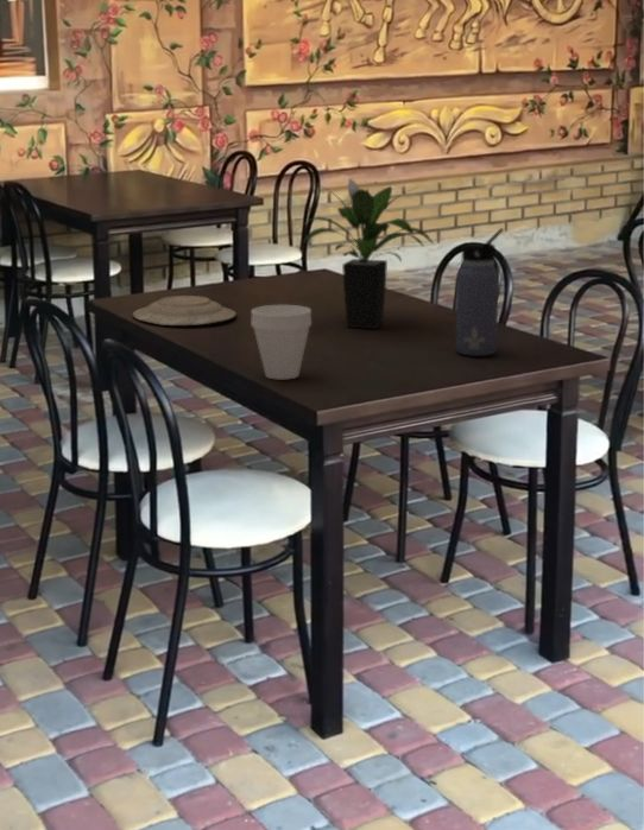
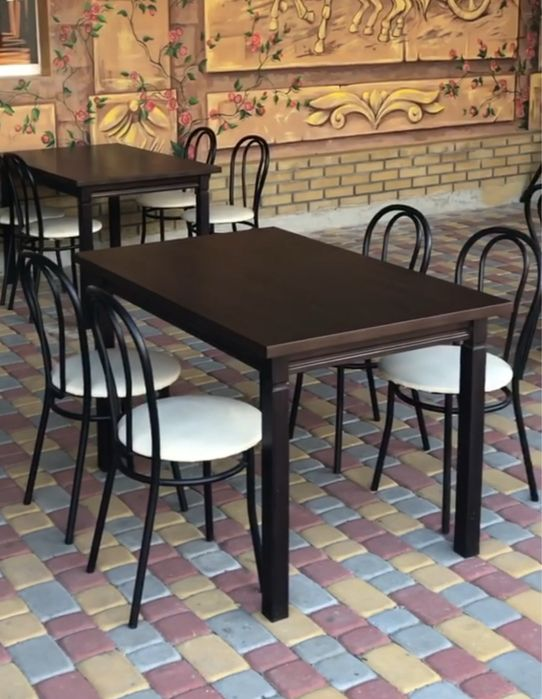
- cup [250,304,312,381]
- water bottle [455,227,505,357]
- plate [132,294,238,327]
- potted plant [293,177,435,330]
